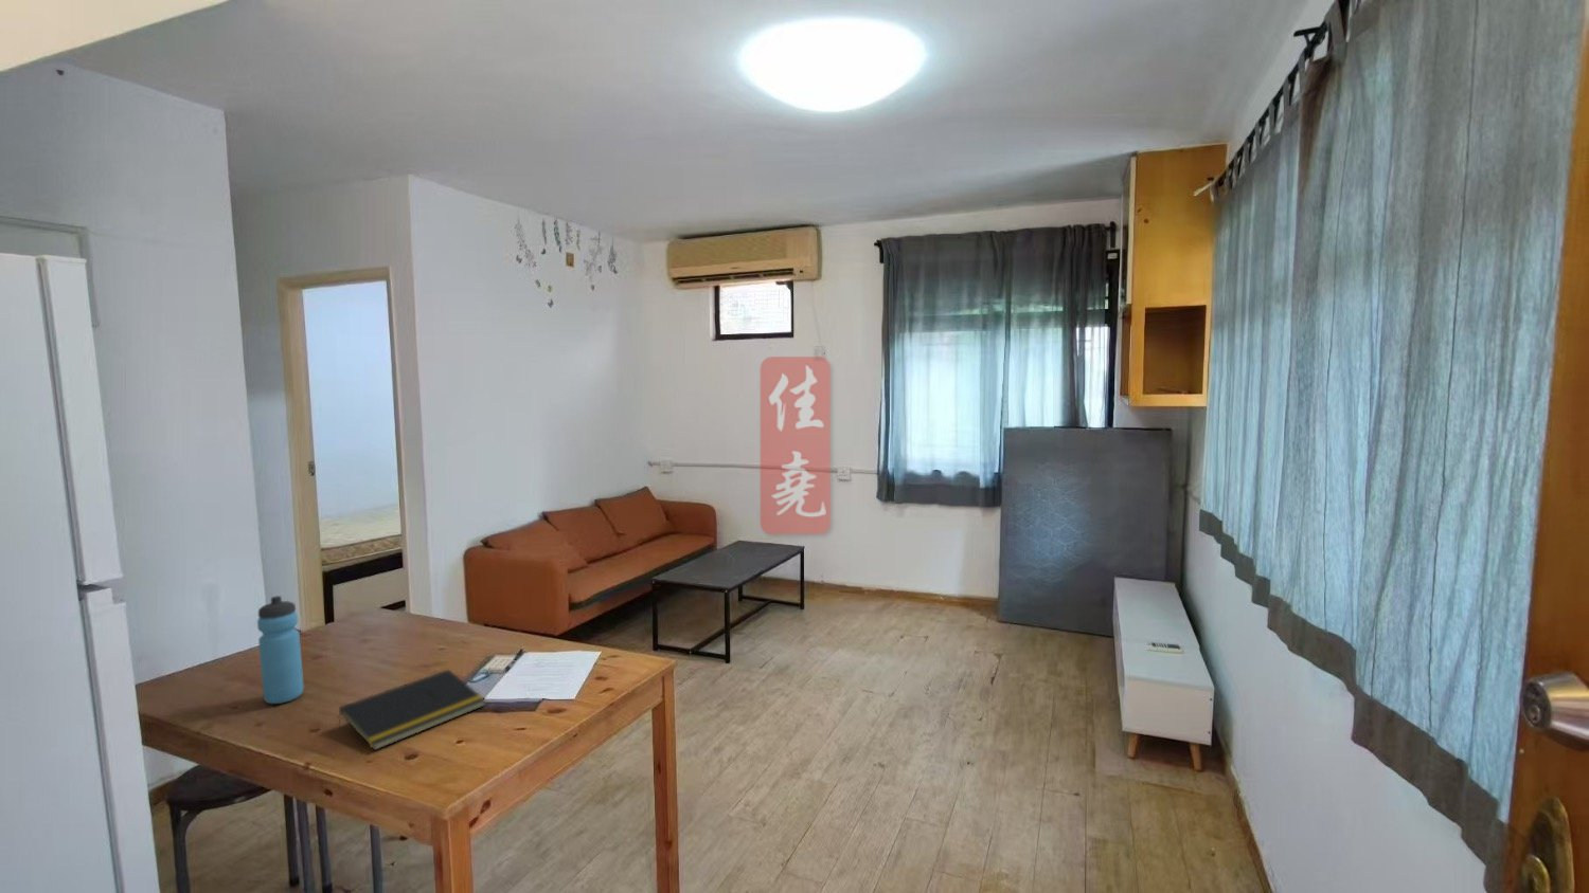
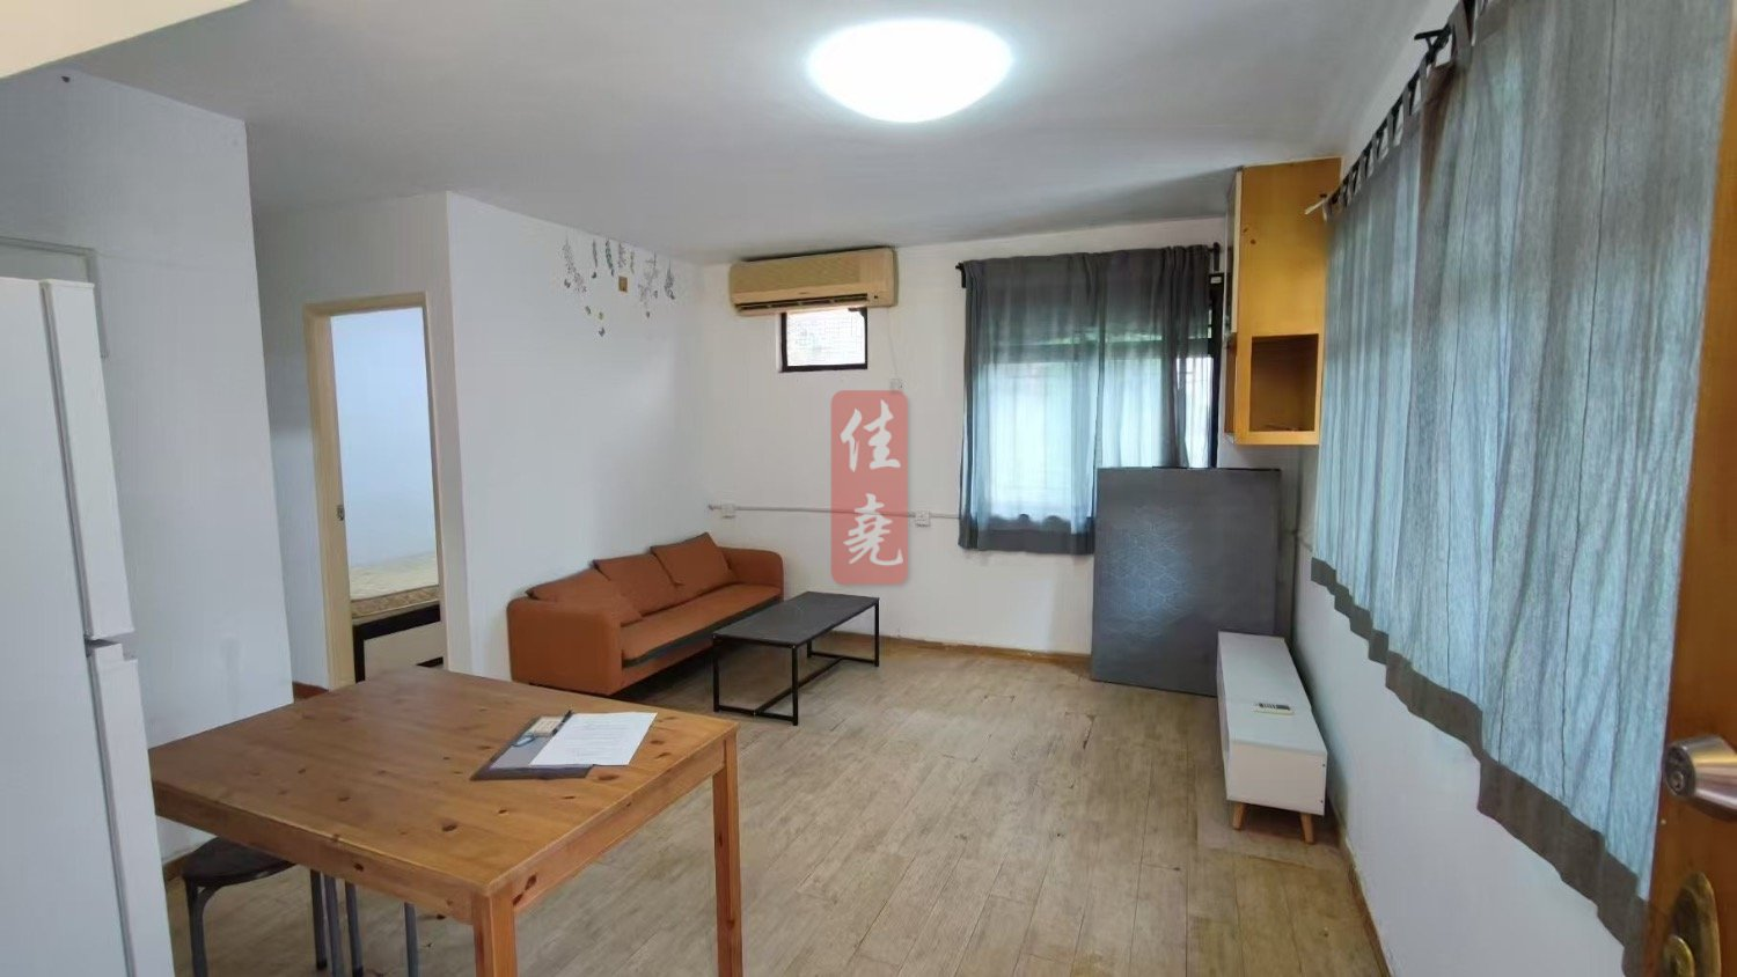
- notepad [336,668,488,751]
- water bottle [256,594,306,704]
